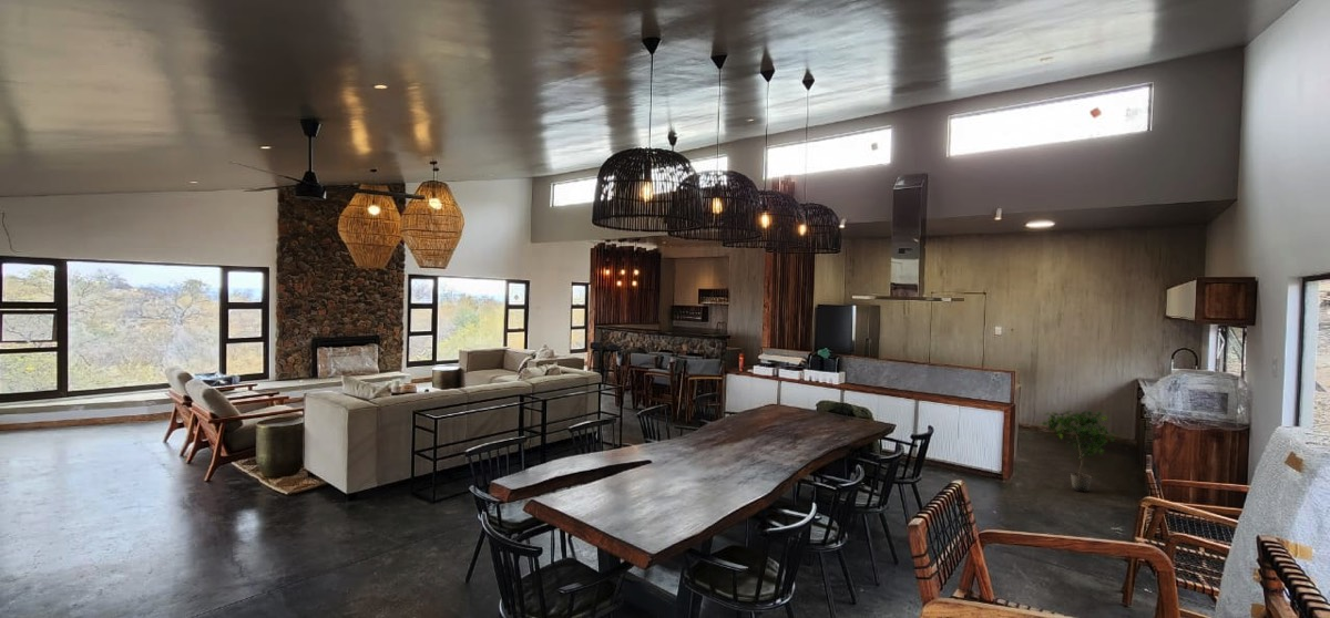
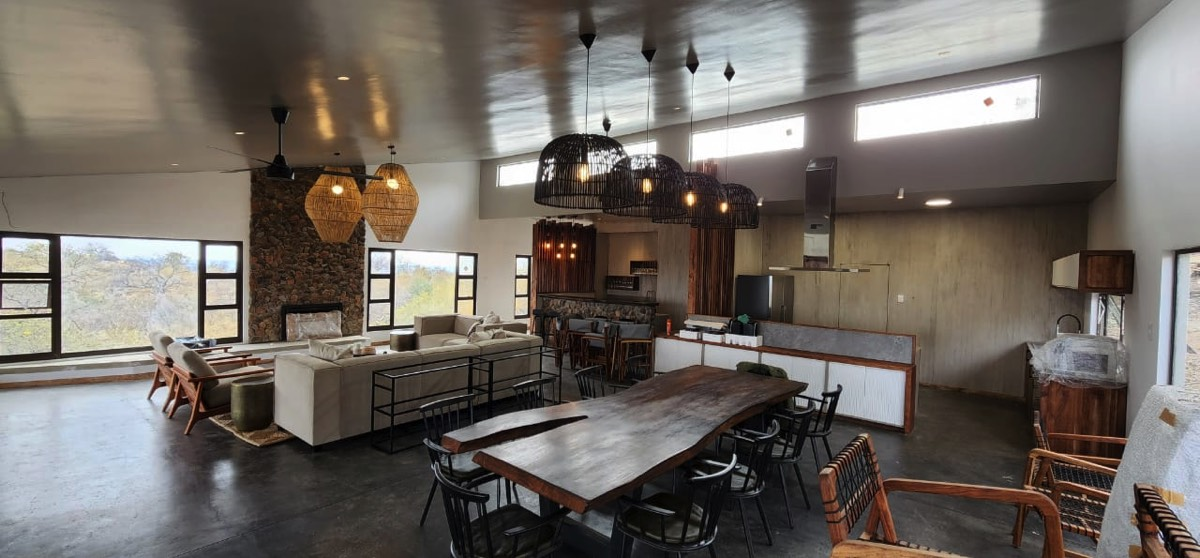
- potted plant [1040,410,1119,493]
